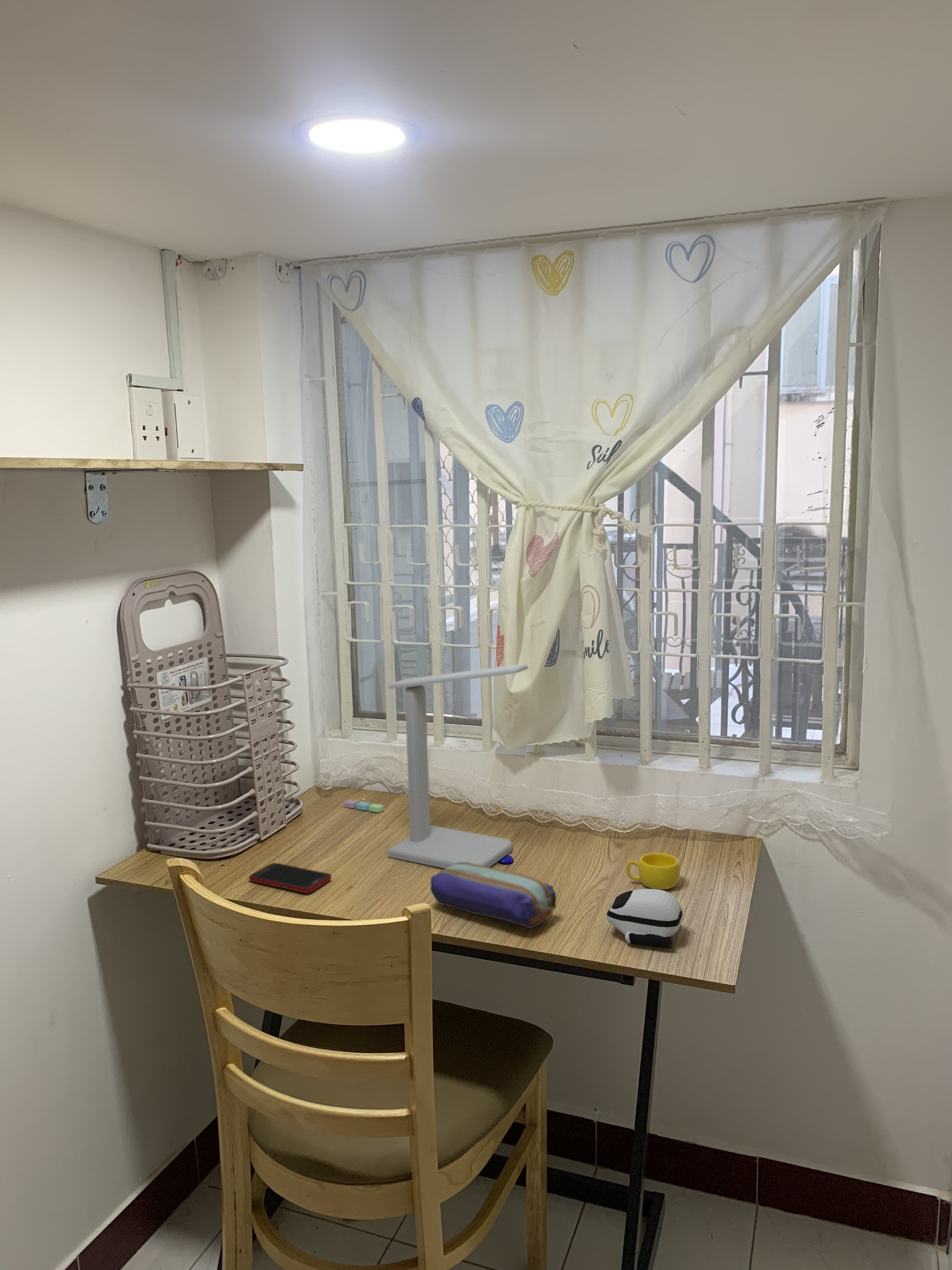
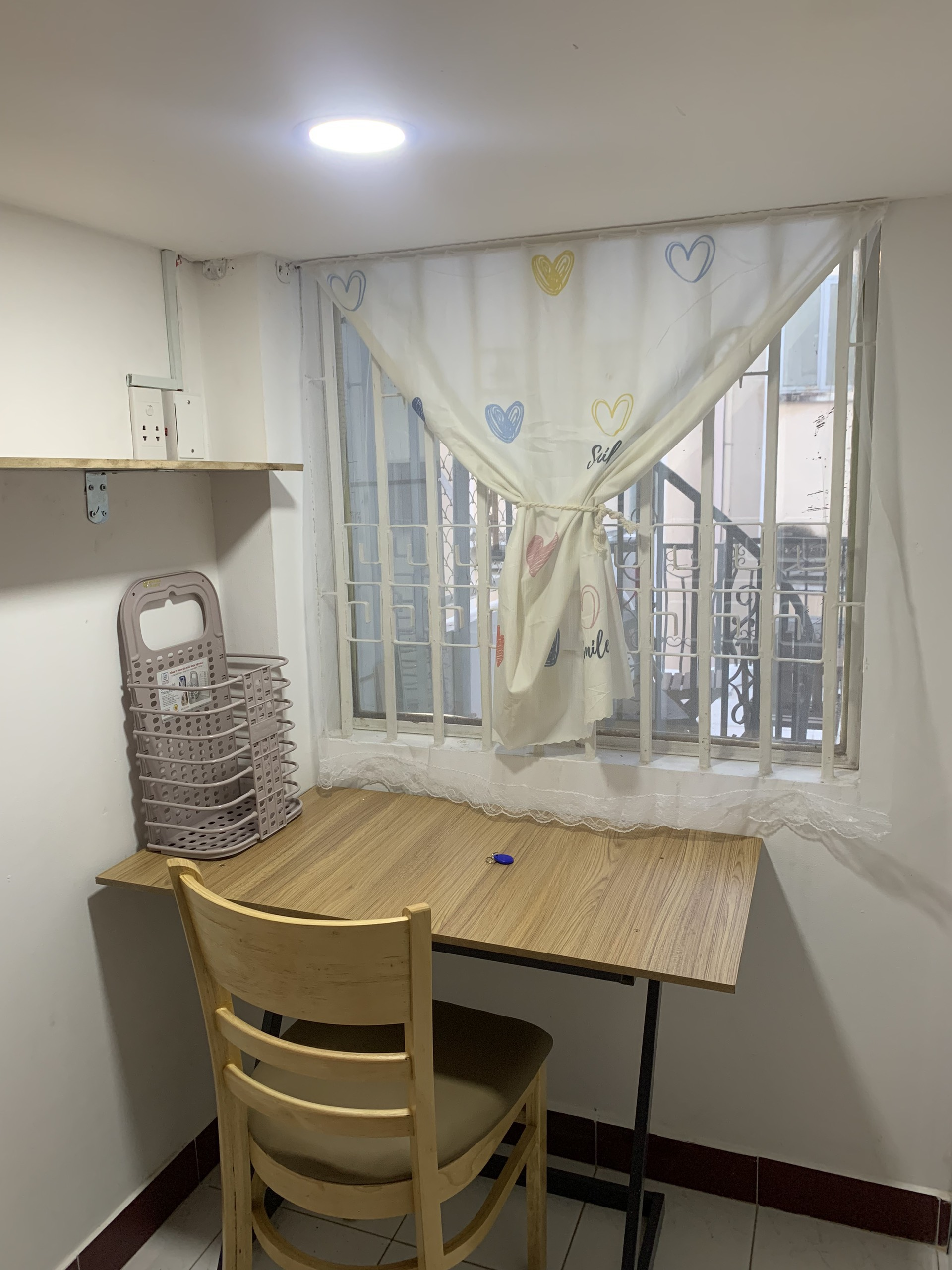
- cell phone [248,862,332,893]
- computer mouse [606,889,683,949]
- pencil case [430,862,557,929]
- desk lamp [387,663,529,869]
- cup [625,852,680,890]
- sticky notes [343,799,384,813]
